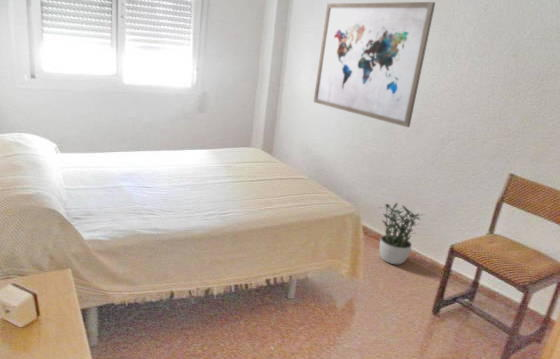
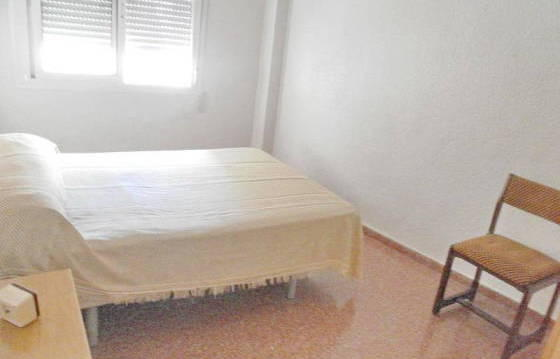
- potted plant [378,202,425,265]
- wall art [313,1,436,128]
